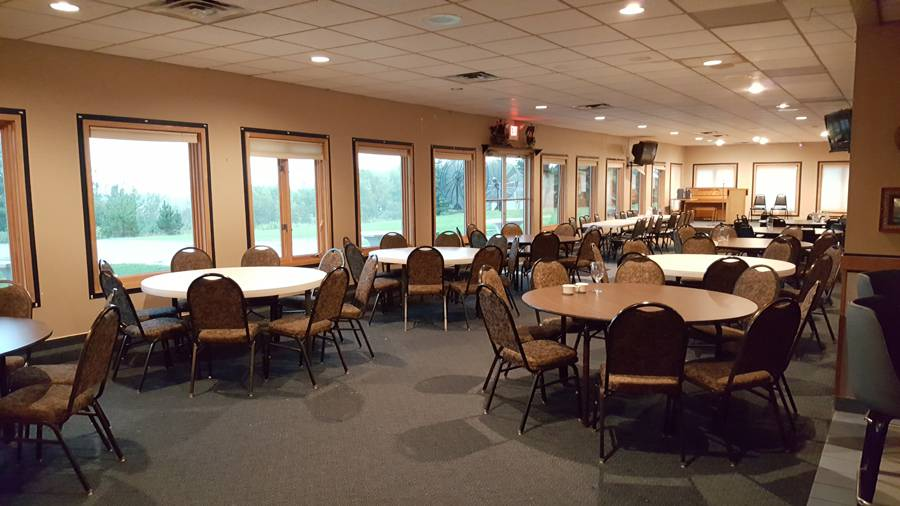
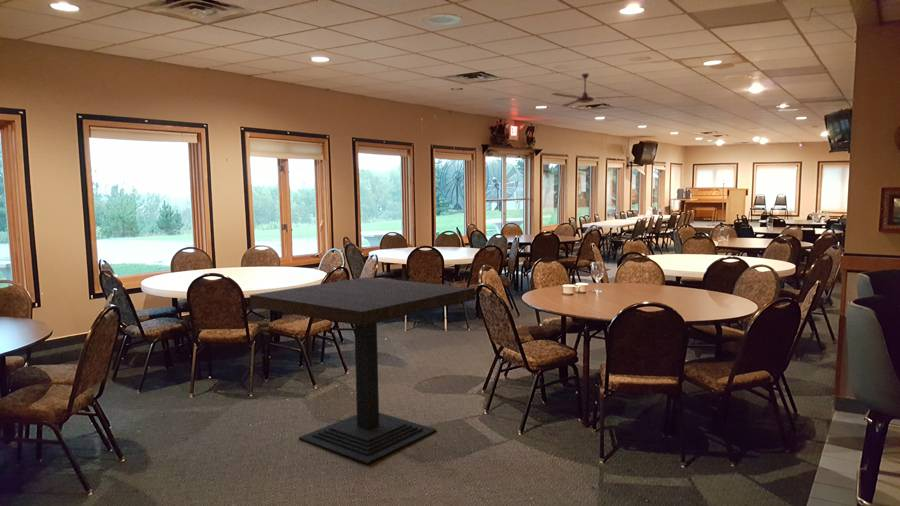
+ dining table [249,276,476,465]
+ ceiling fan [549,72,637,107]
